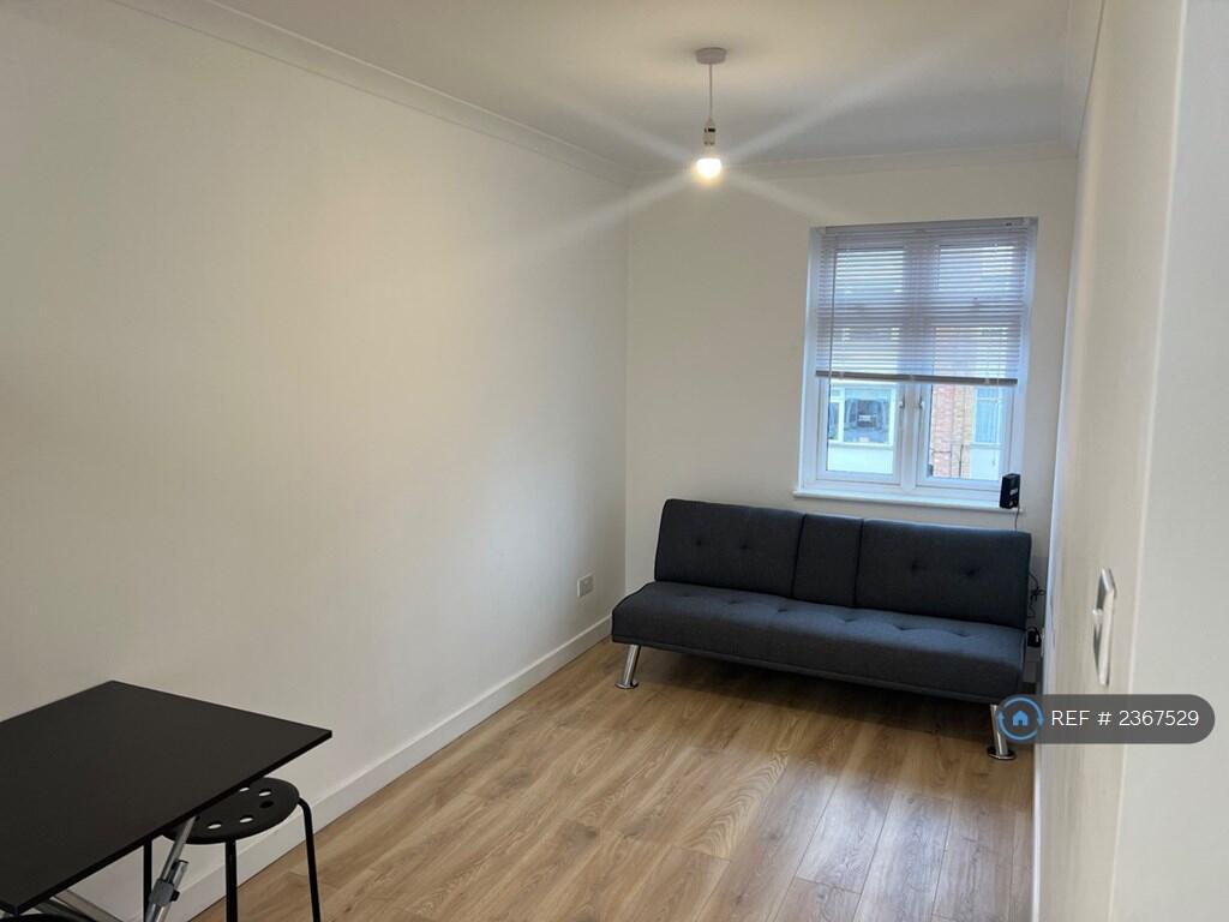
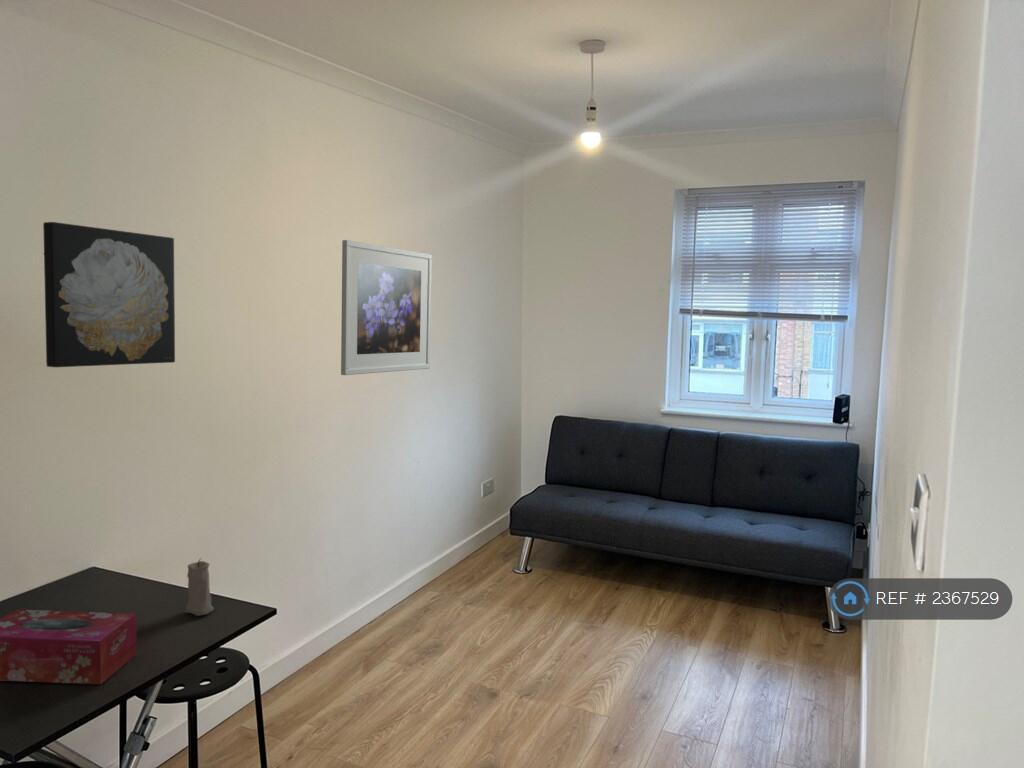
+ tissue box [0,609,138,685]
+ wall art [42,221,176,368]
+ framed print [340,239,433,376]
+ candle [184,557,215,617]
